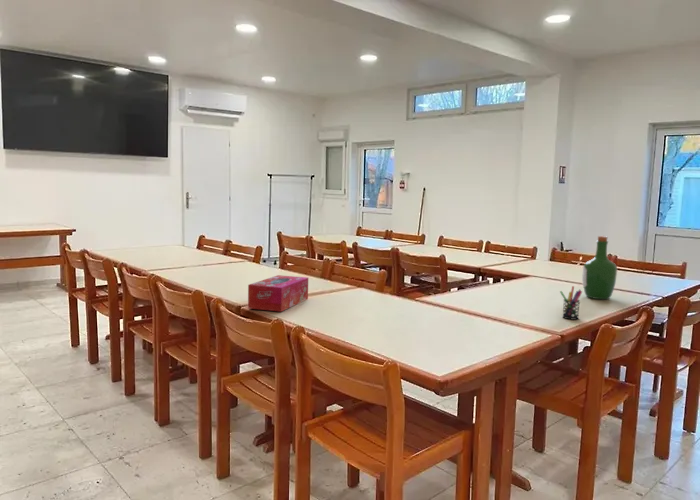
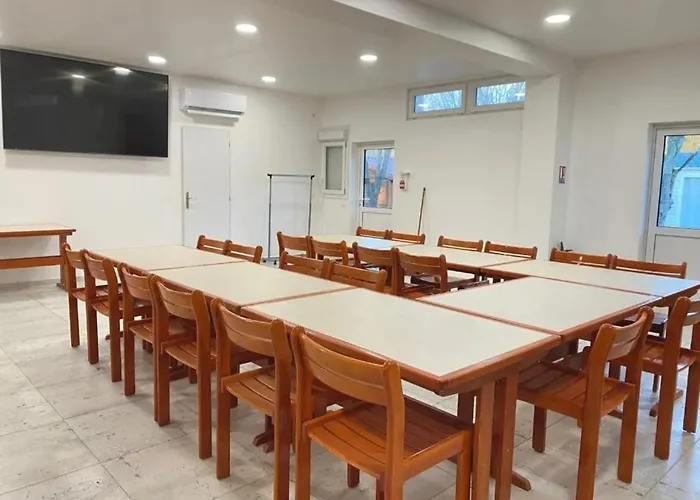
- pen holder [559,285,583,321]
- tissue box [247,274,309,313]
- wine bottle [581,235,618,300]
